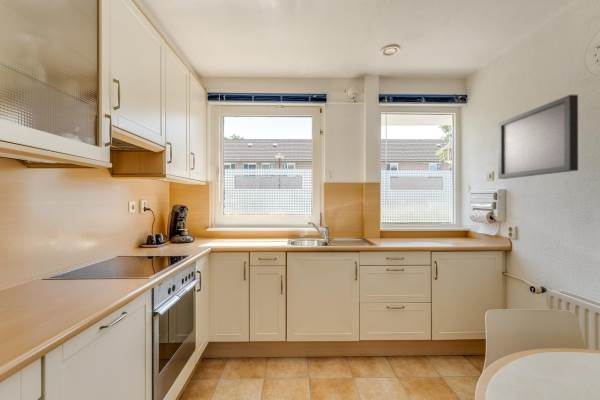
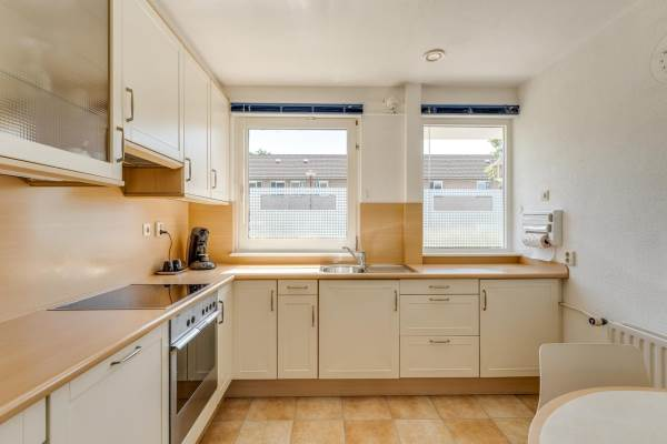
- wall art [497,94,579,180]
